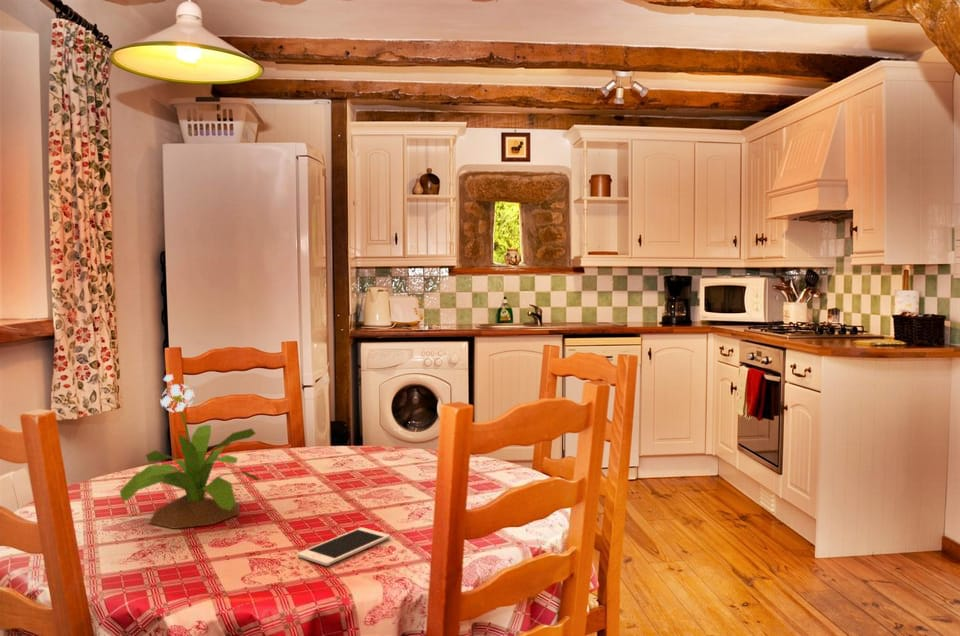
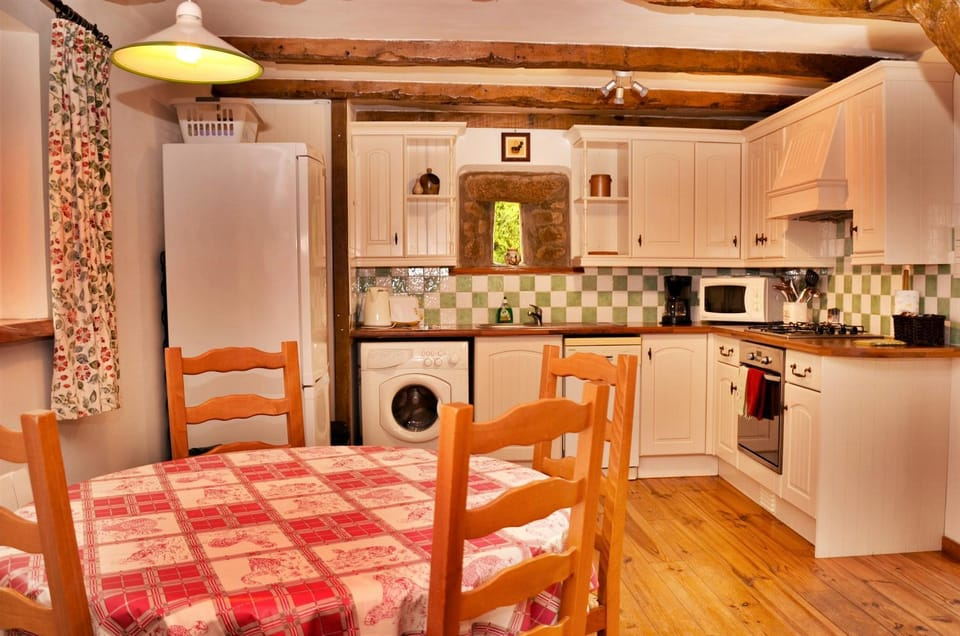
- potted flower [119,374,260,530]
- cell phone [297,527,391,567]
